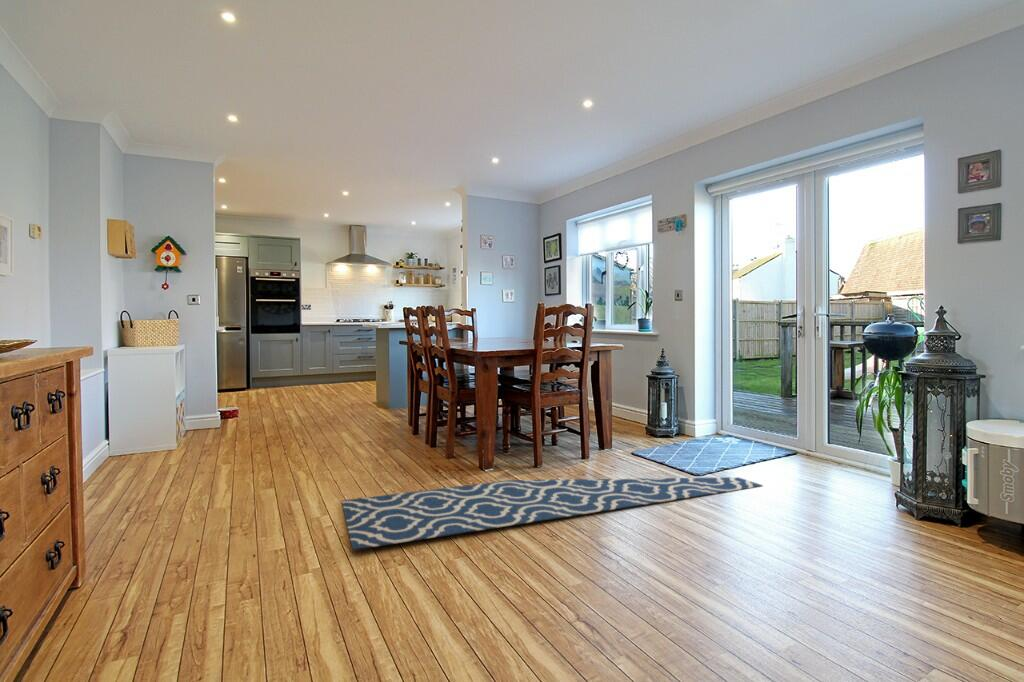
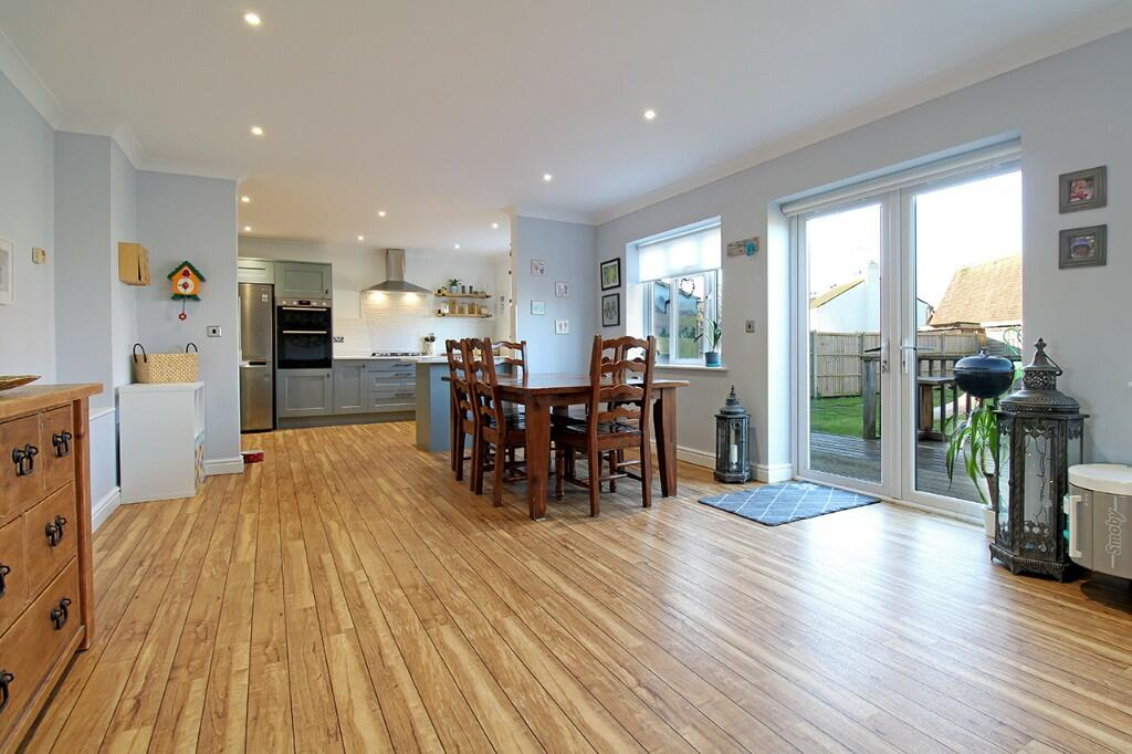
- rug [341,476,764,551]
